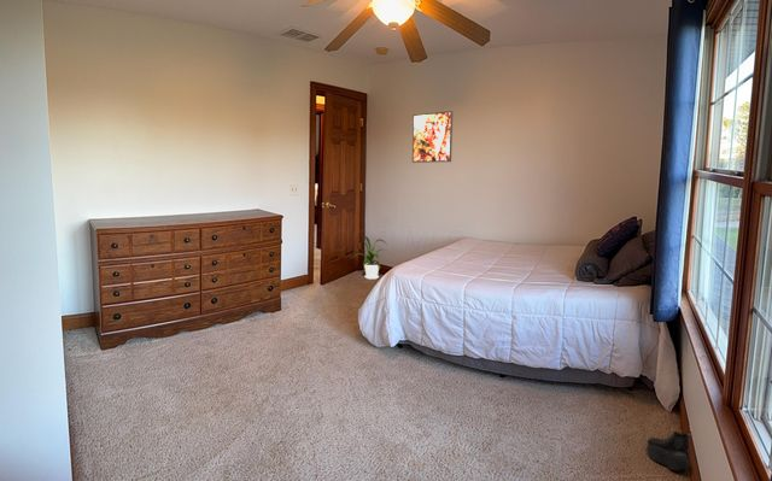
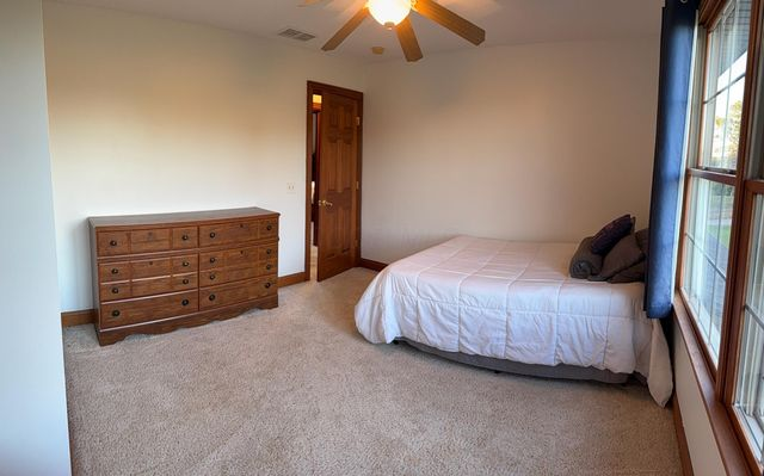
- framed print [411,110,454,164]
- house plant [352,235,390,281]
- boots [645,428,692,471]
